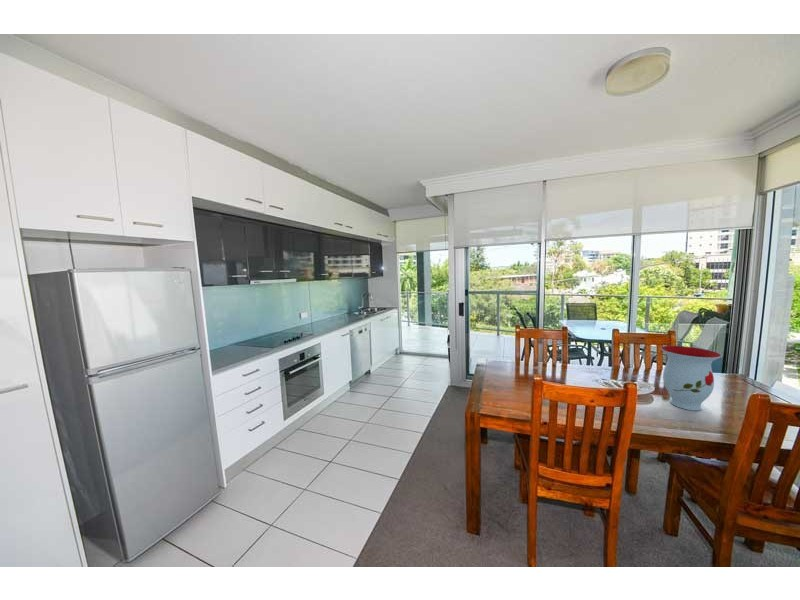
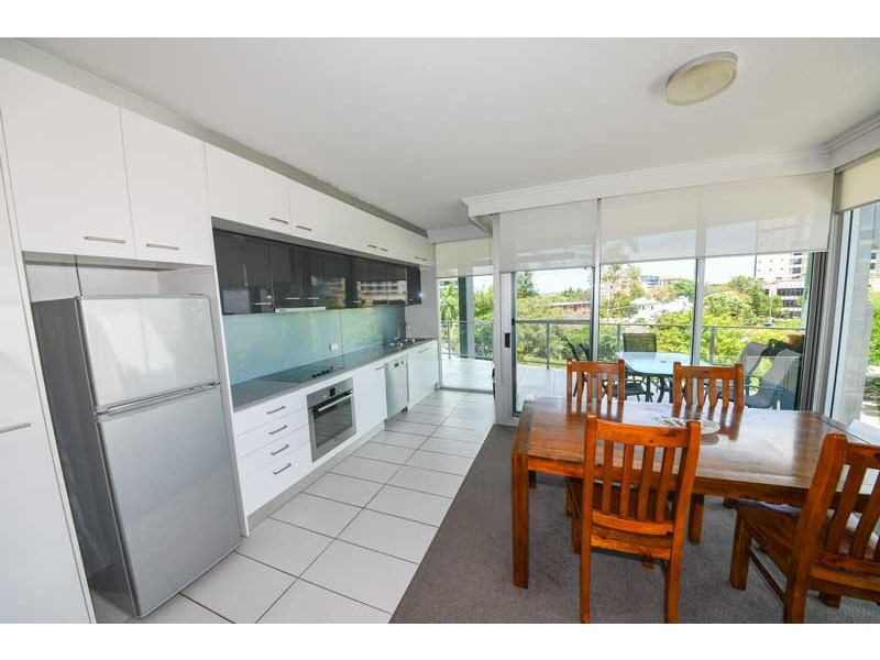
- vase [659,345,723,411]
